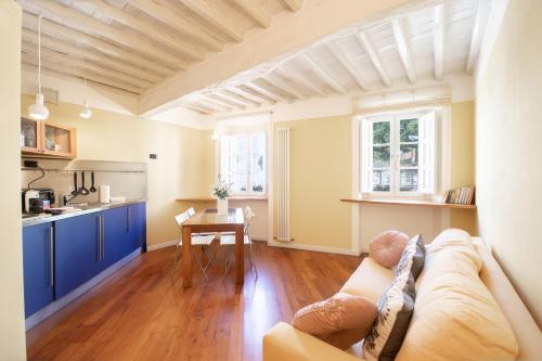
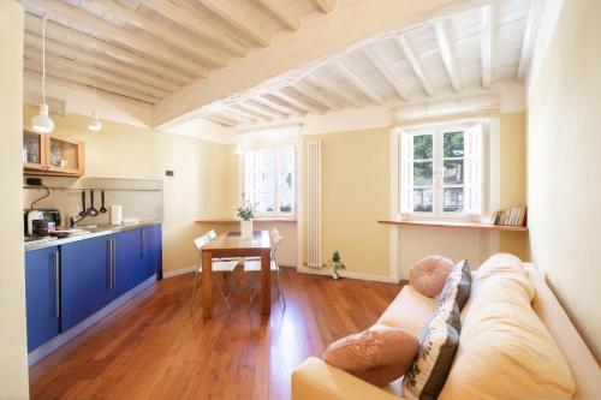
+ potted plant [326,250,347,280]
